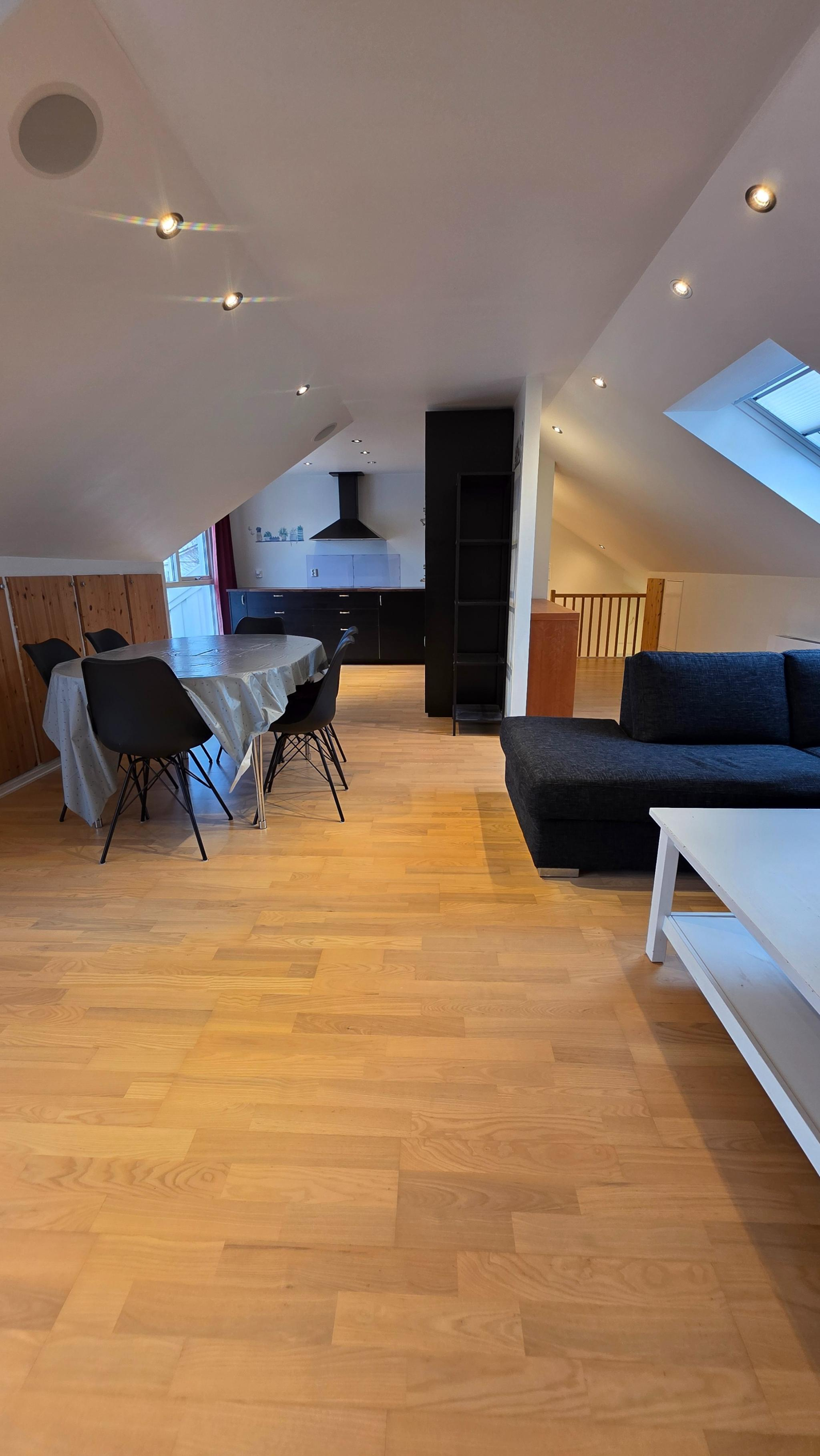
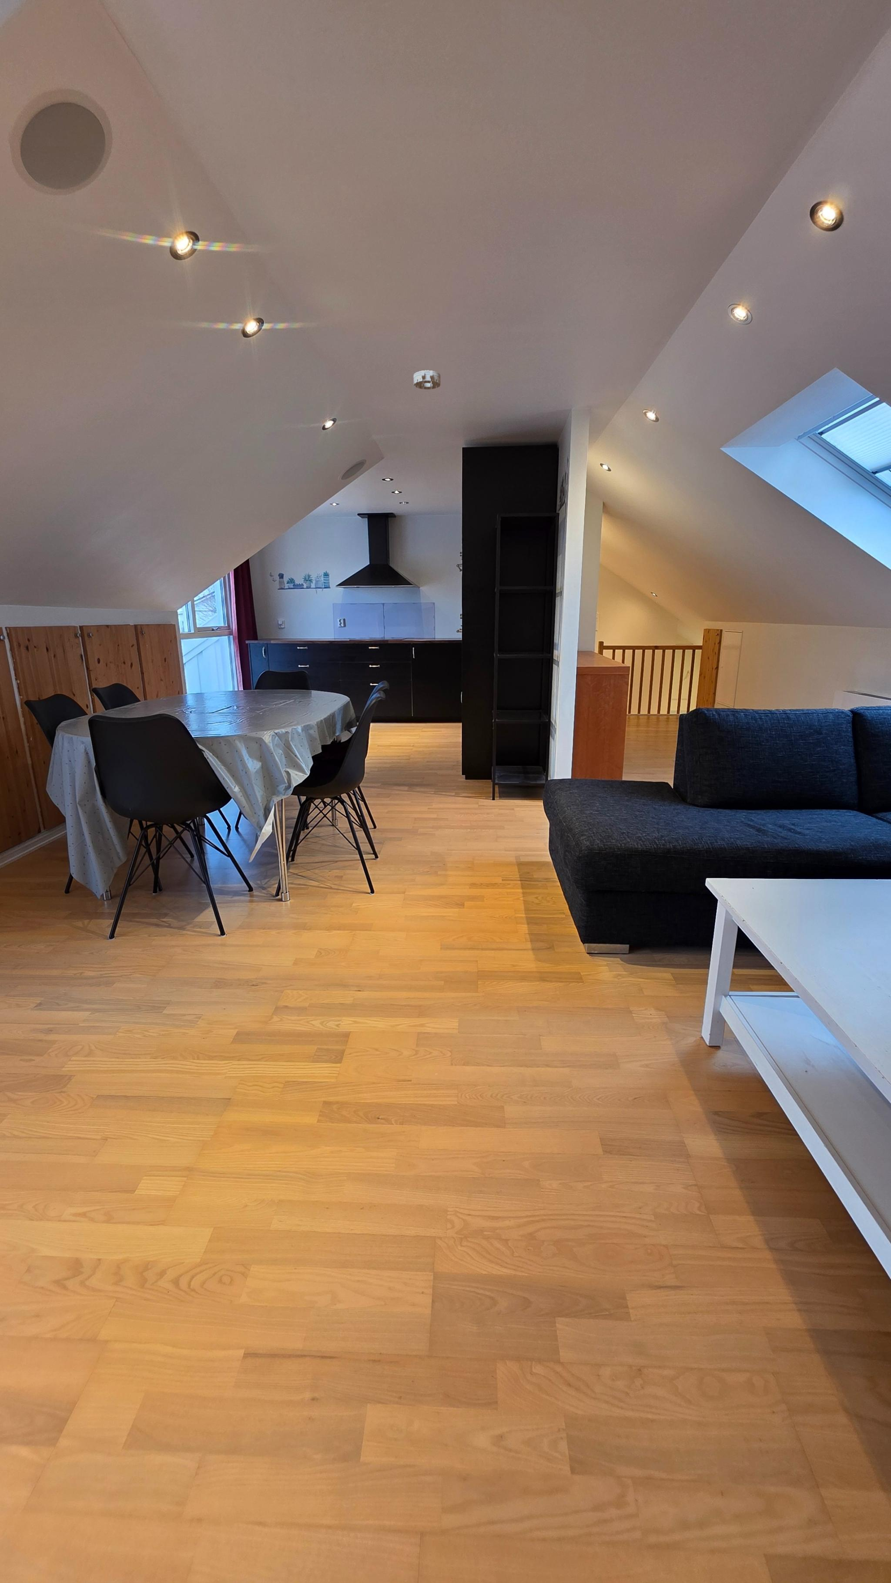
+ smoke detector [413,370,441,390]
